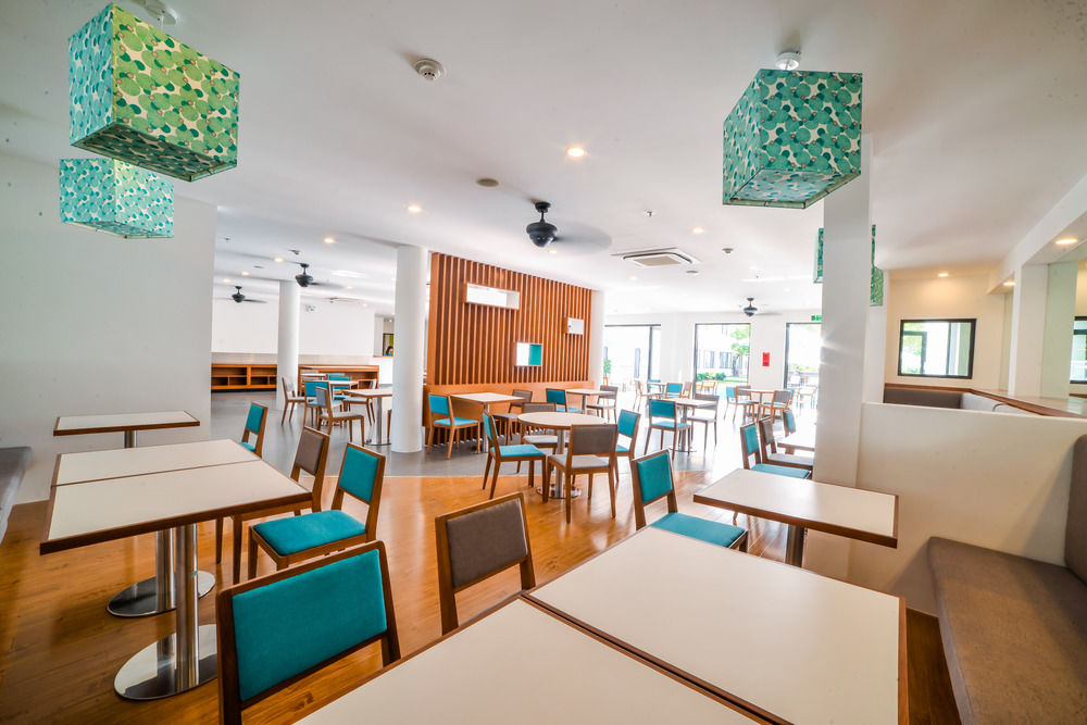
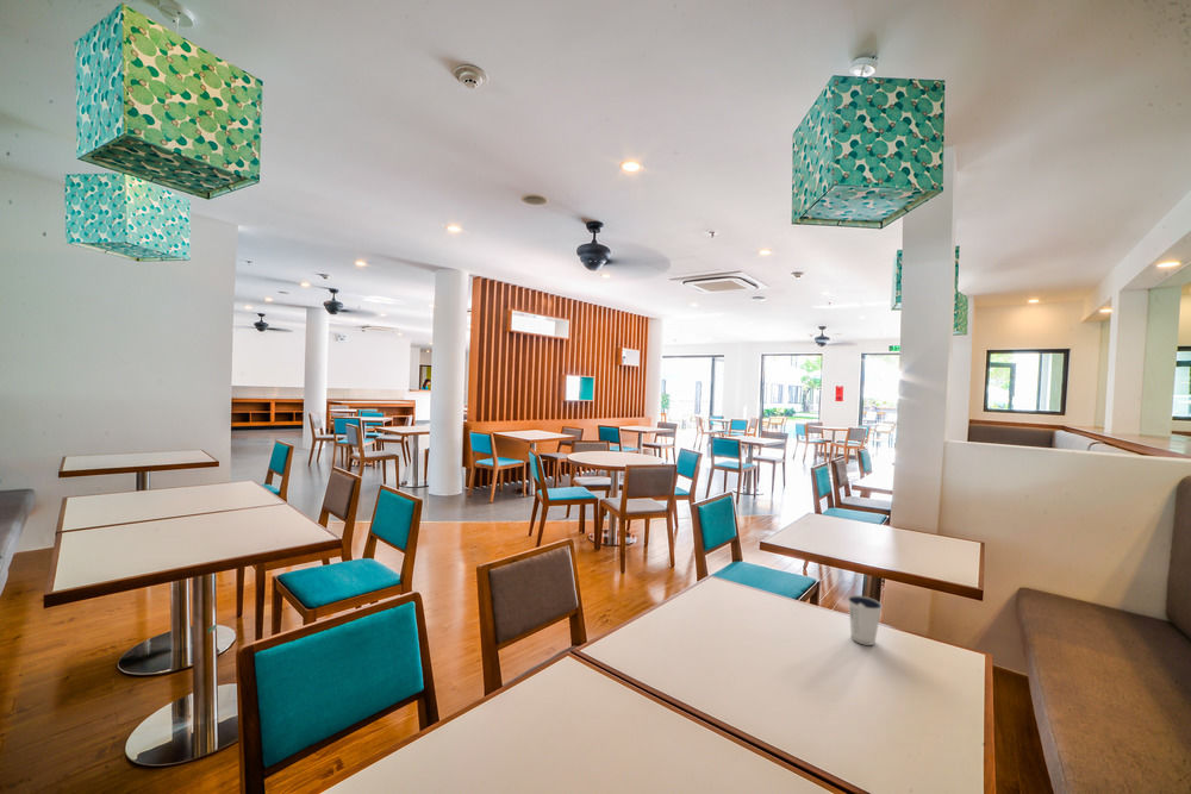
+ dixie cup [847,594,884,646]
